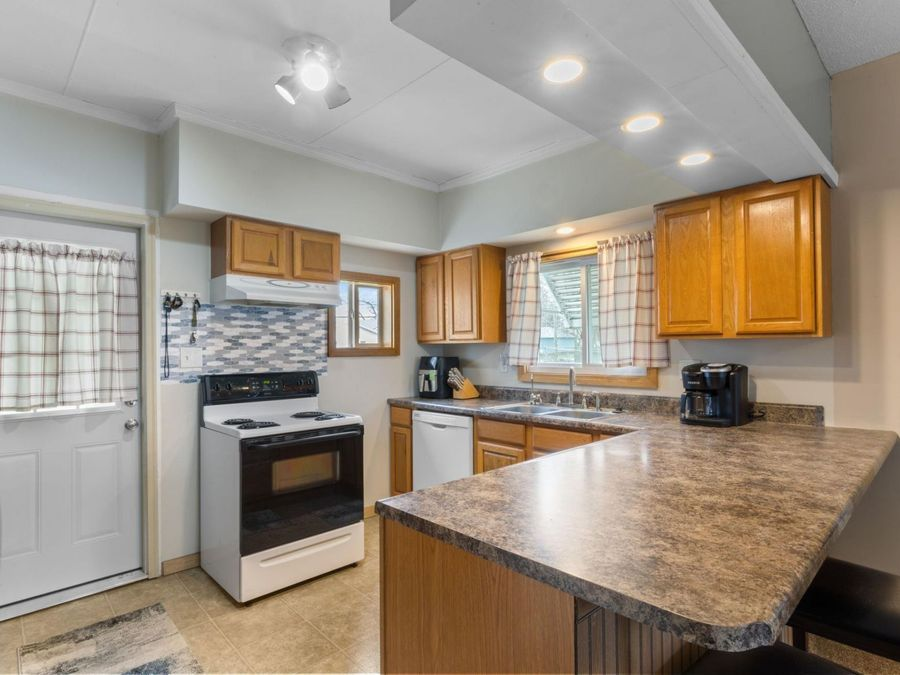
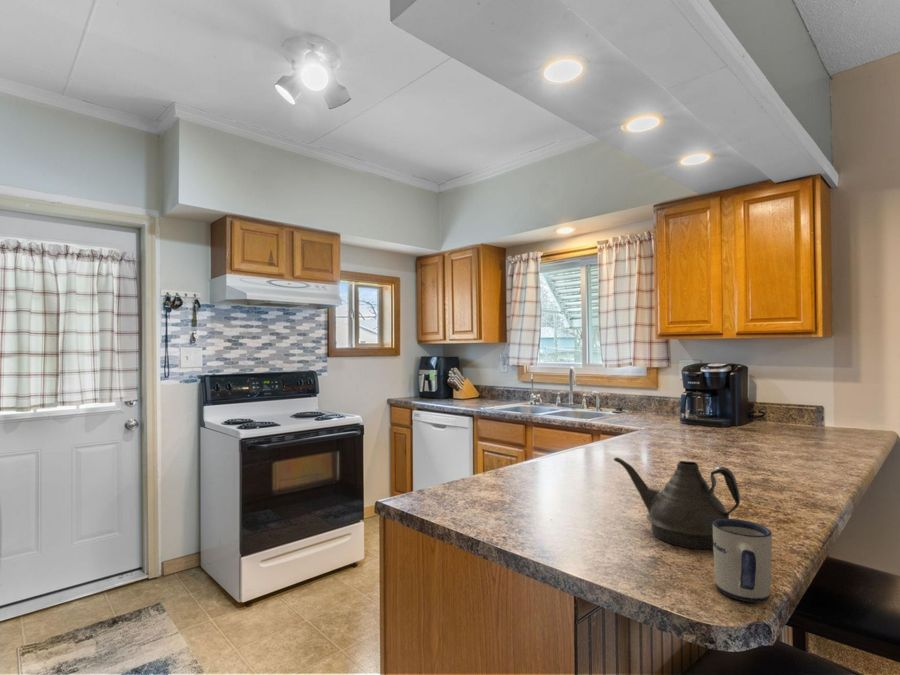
+ teapot [613,456,741,550]
+ mug [712,518,773,603]
